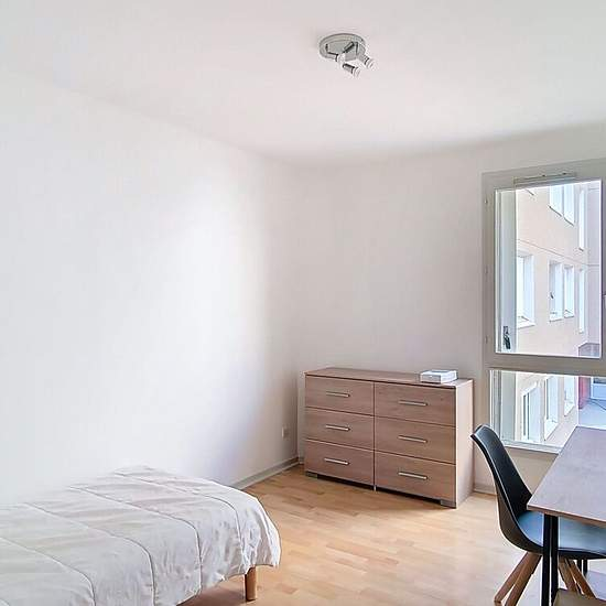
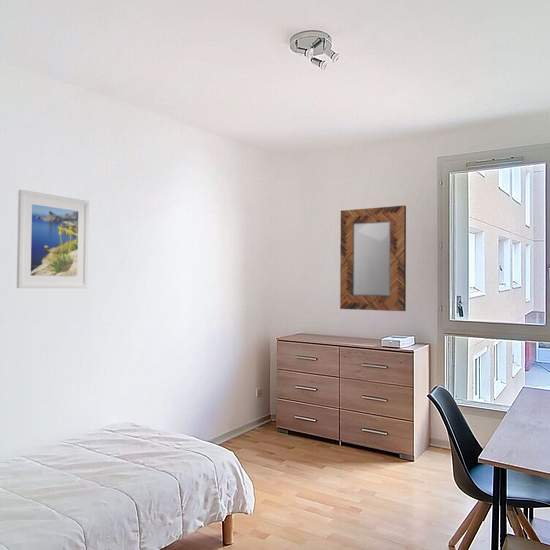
+ home mirror [339,204,407,312]
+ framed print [16,189,90,289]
